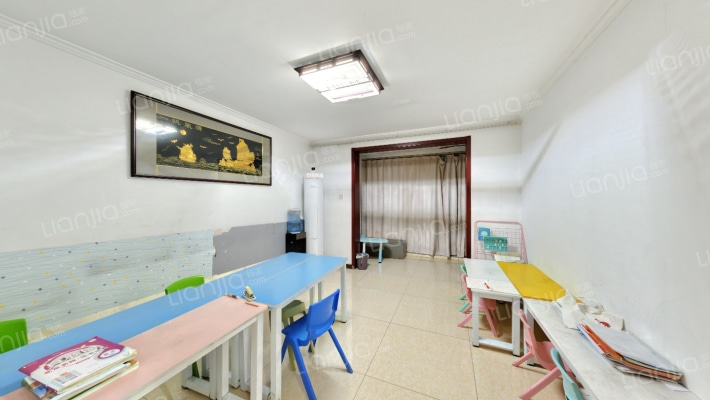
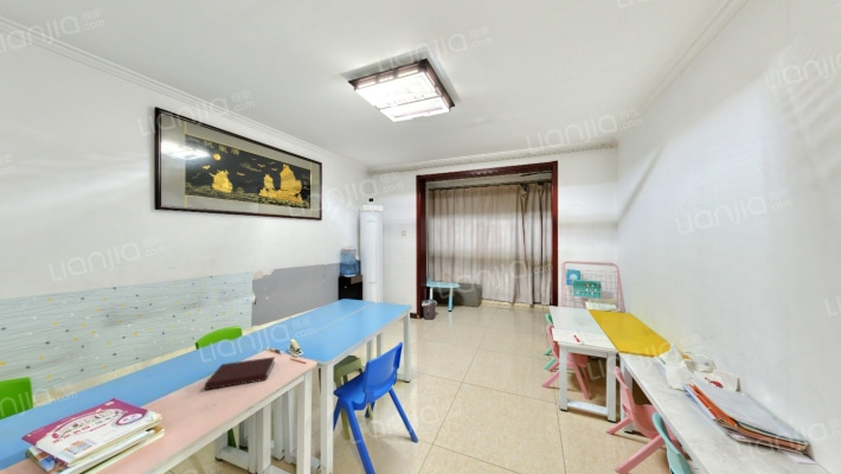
+ notebook [204,356,276,391]
